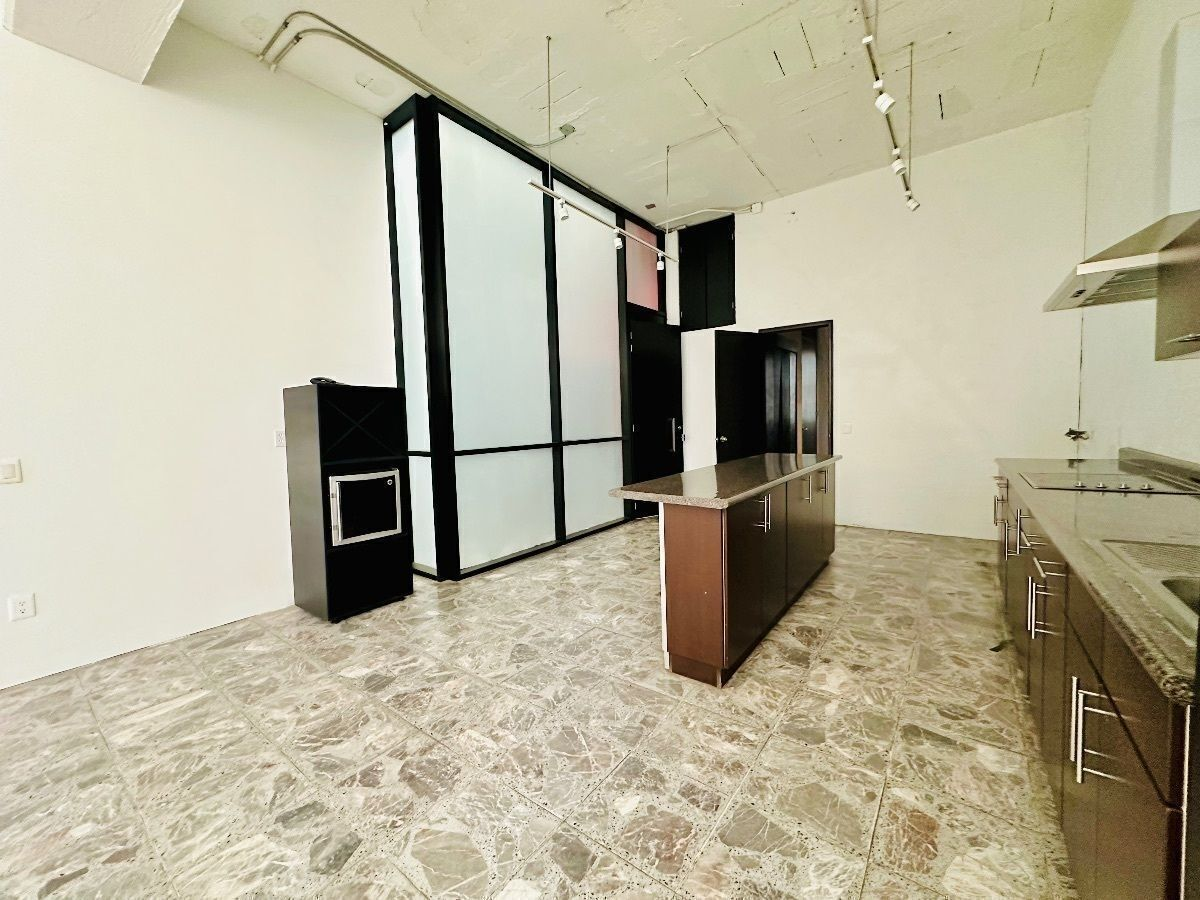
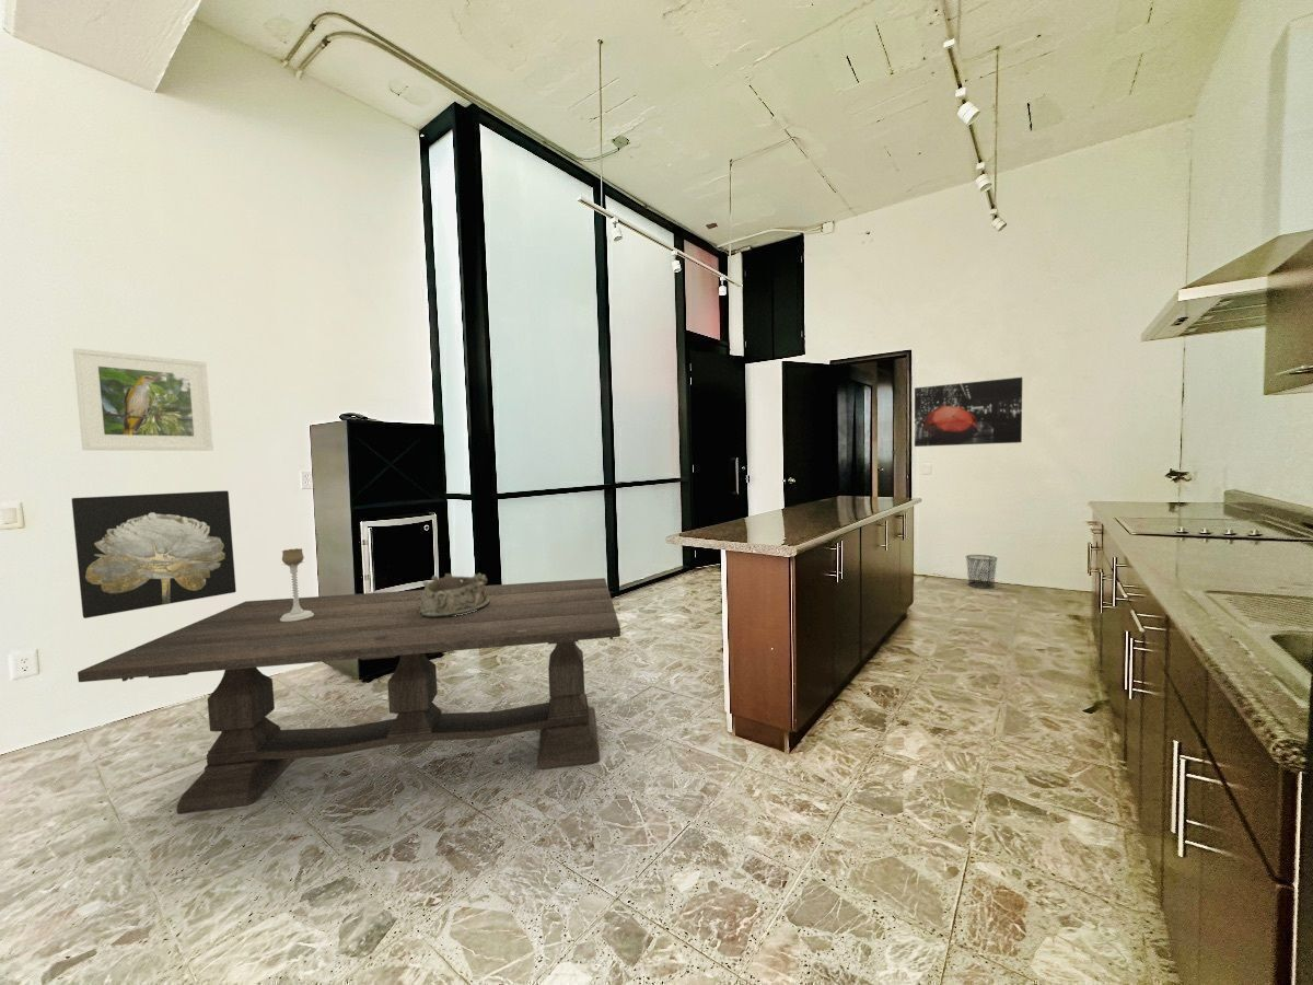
+ wall art [71,489,237,619]
+ dining table [77,577,621,815]
+ wall art [914,376,1023,448]
+ waste bin [965,554,999,589]
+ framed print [72,347,214,451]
+ candle holder [280,547,314,622]
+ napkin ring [418,572,490,617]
